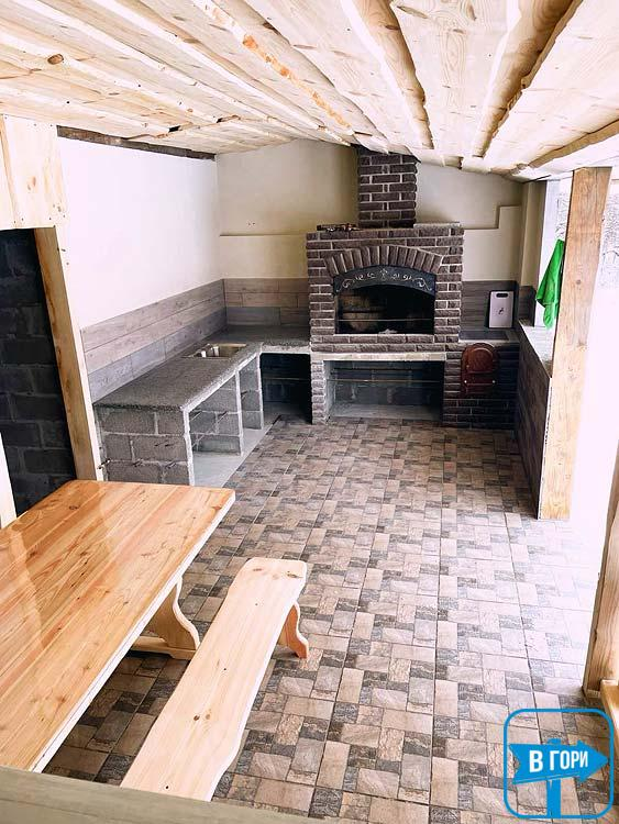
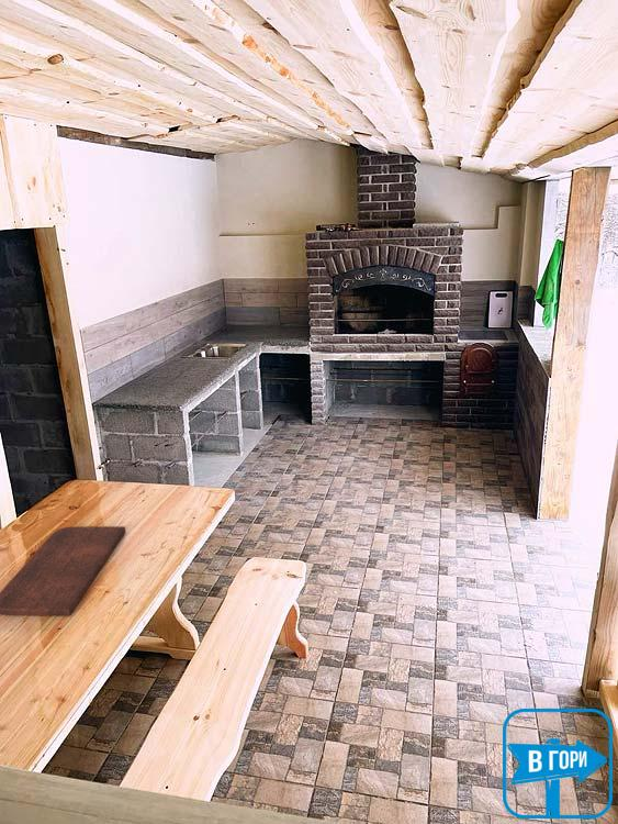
+ cutting board [0,525,126,616]
